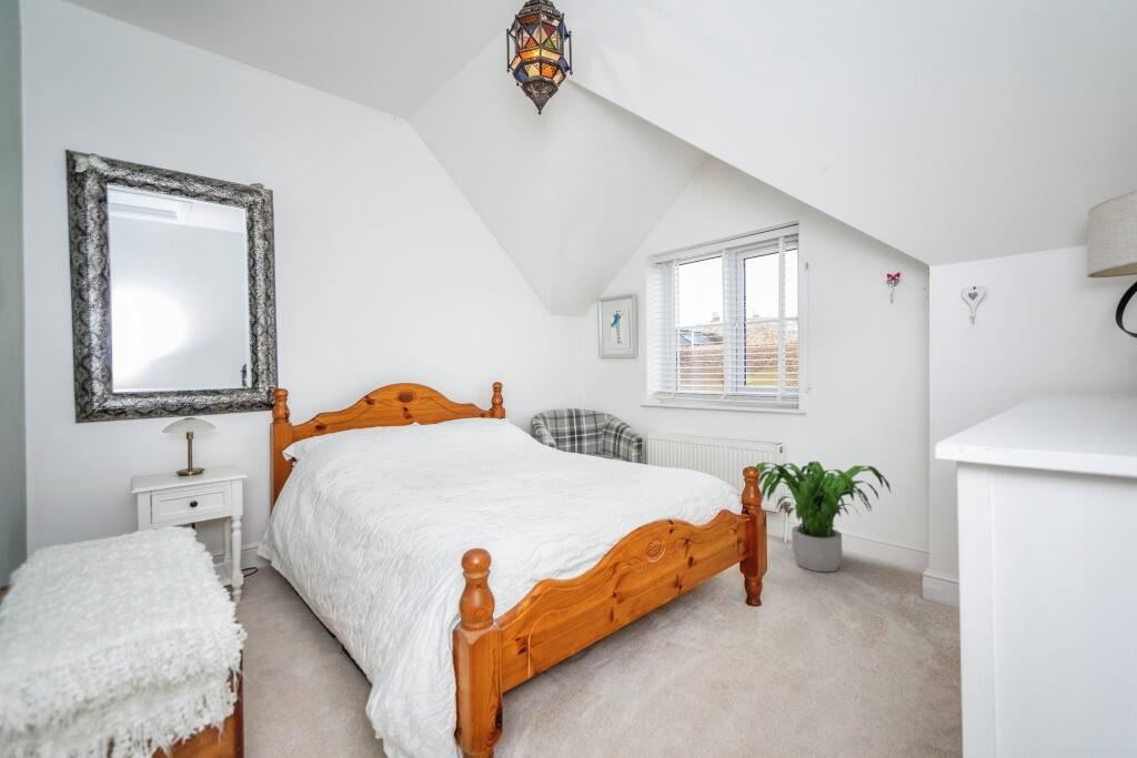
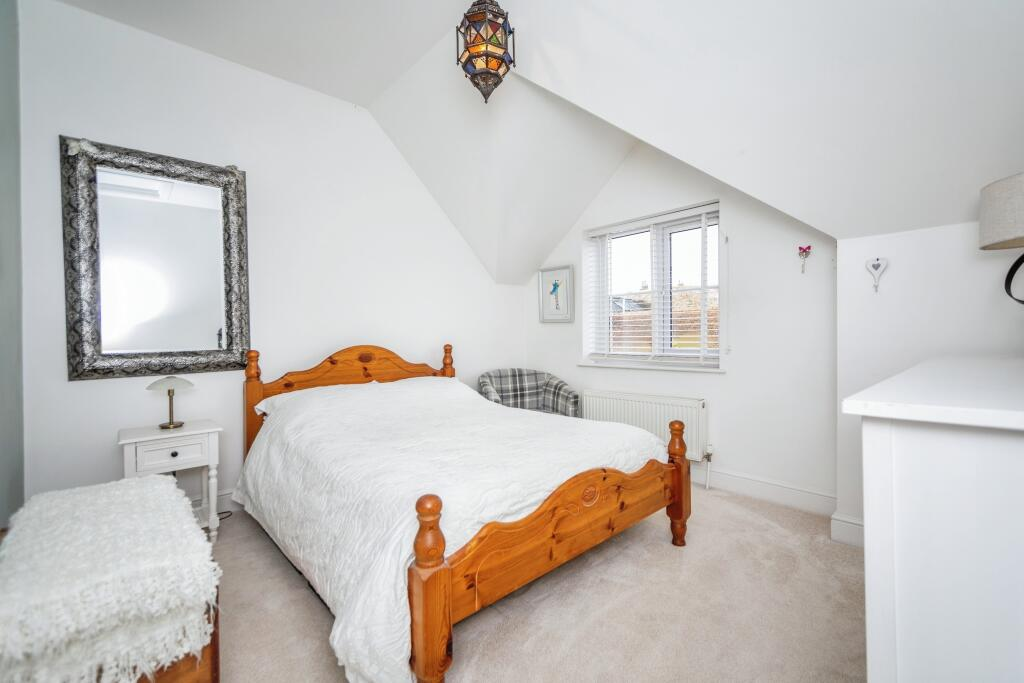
- potted plant [755,461,892,573]
